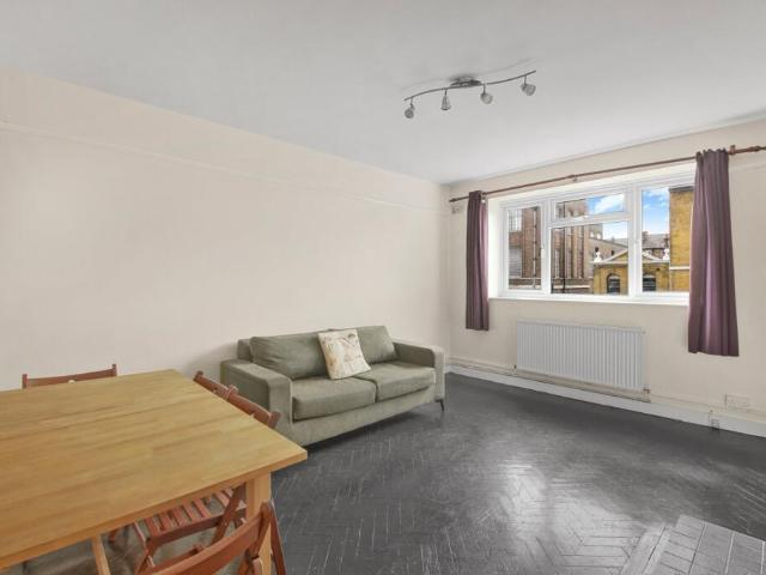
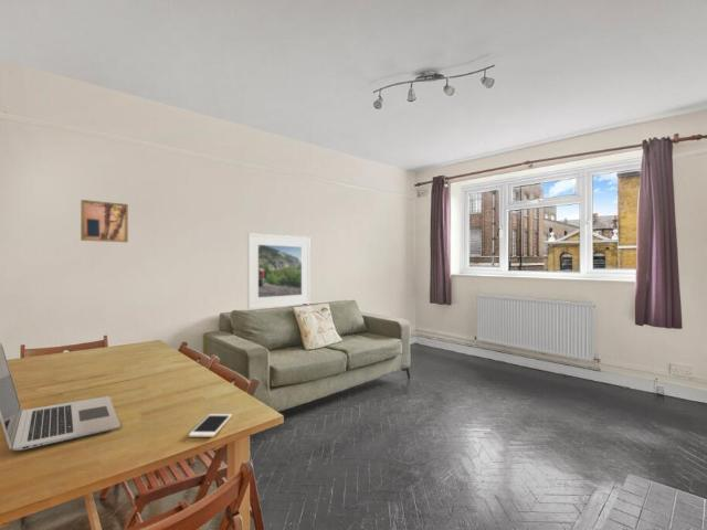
+ cell phone [188,413,233,438]
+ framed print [246,232,312,310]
+ wall art [80,199,129,243]
+ laptop [0,341,122,452]
